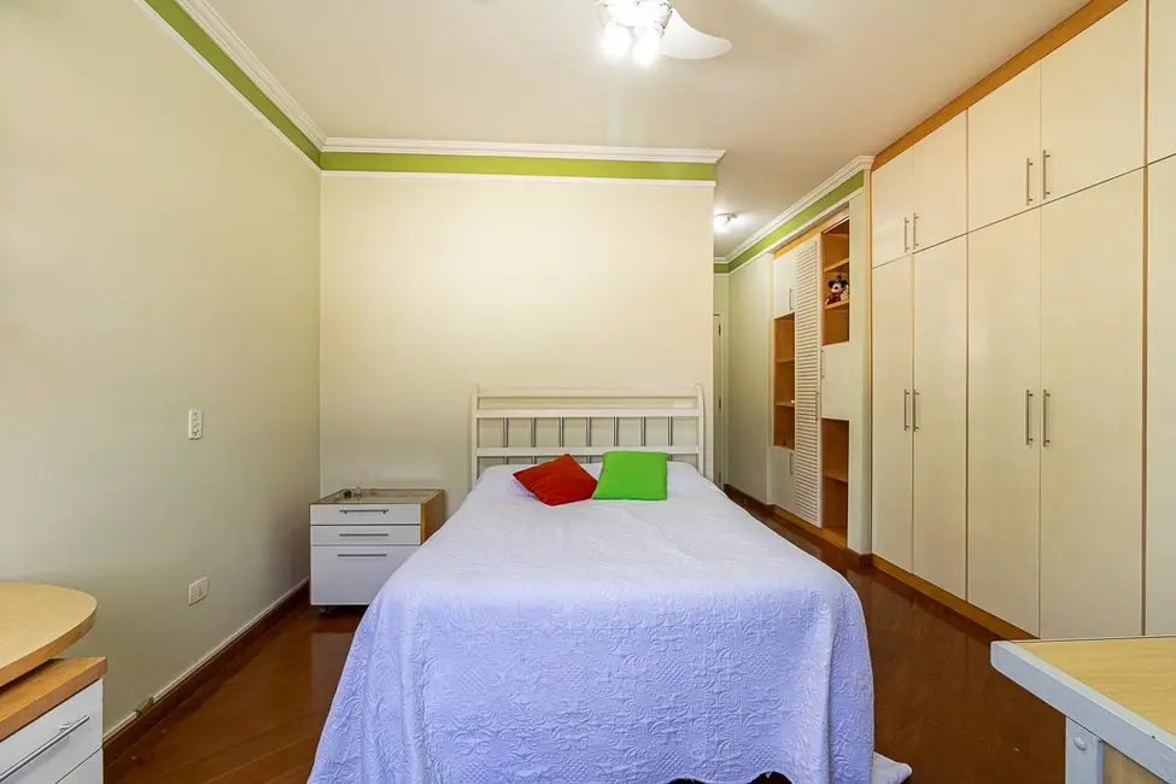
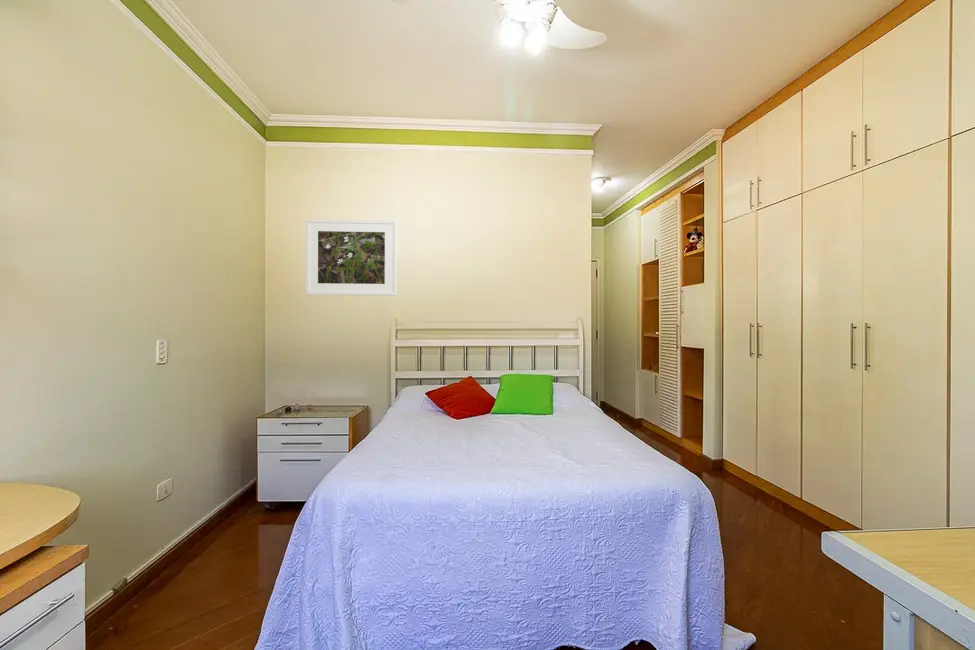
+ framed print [305,218,398,297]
